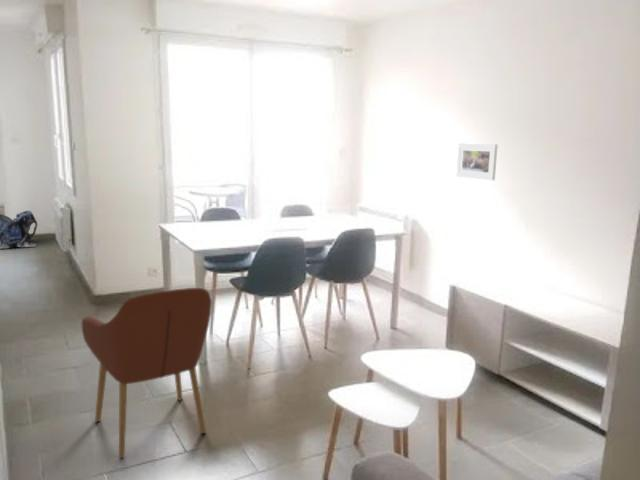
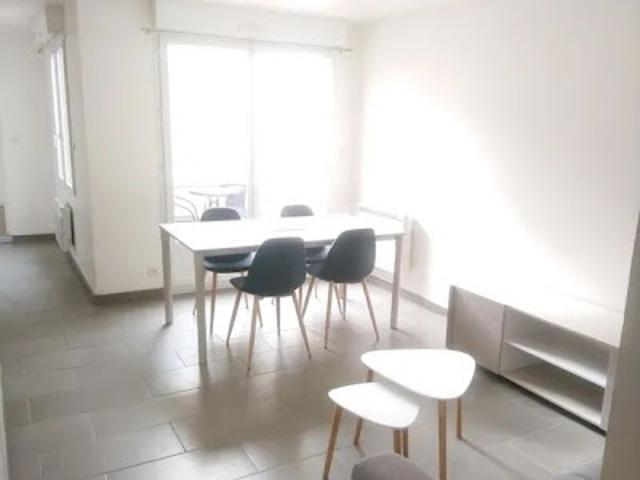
- armchair [81,287,213,460]
- backpack [0,210,38,249]
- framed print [455,142,498,181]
